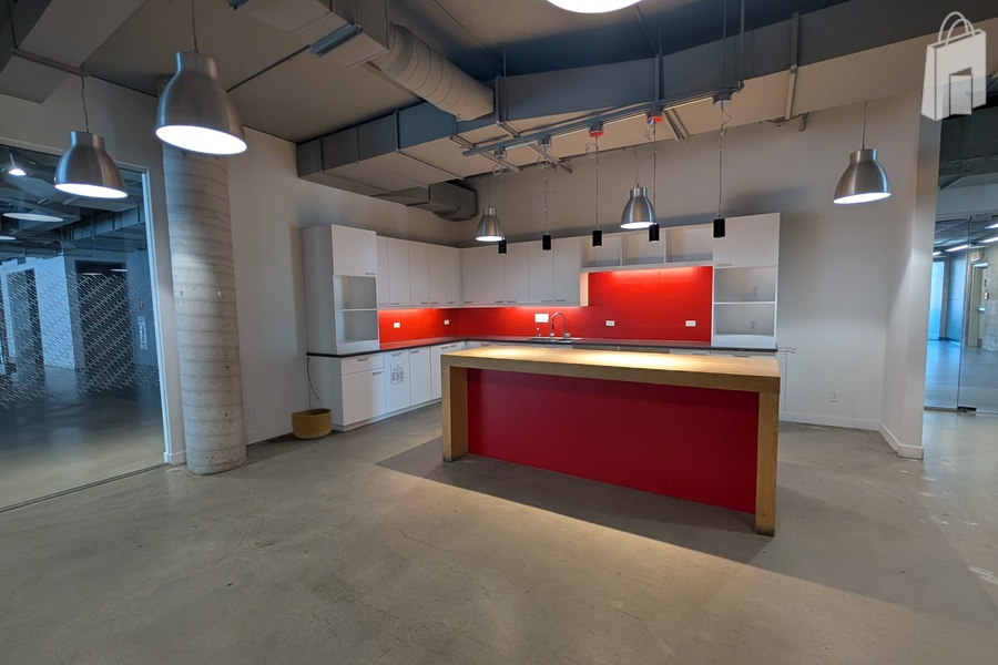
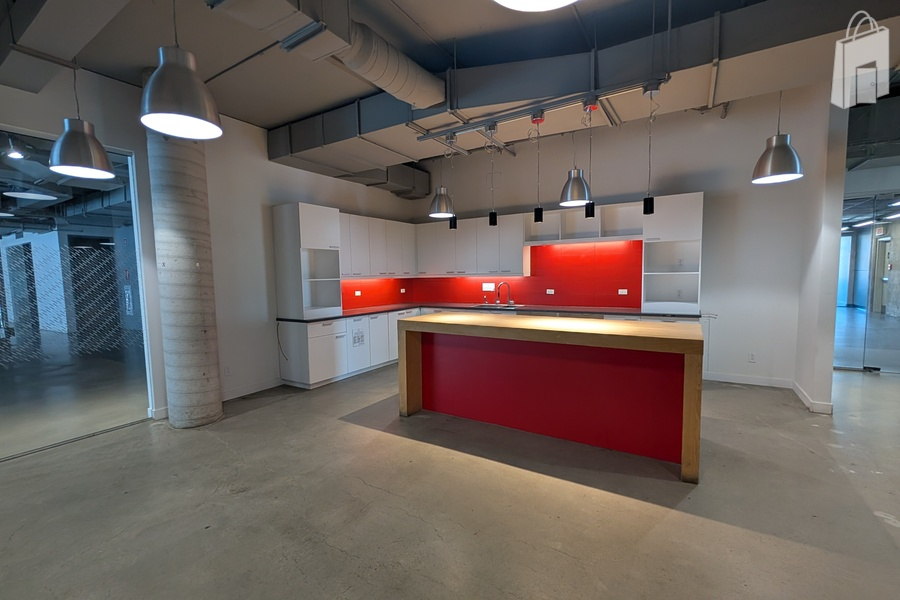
- basket [289,407,334,440]
